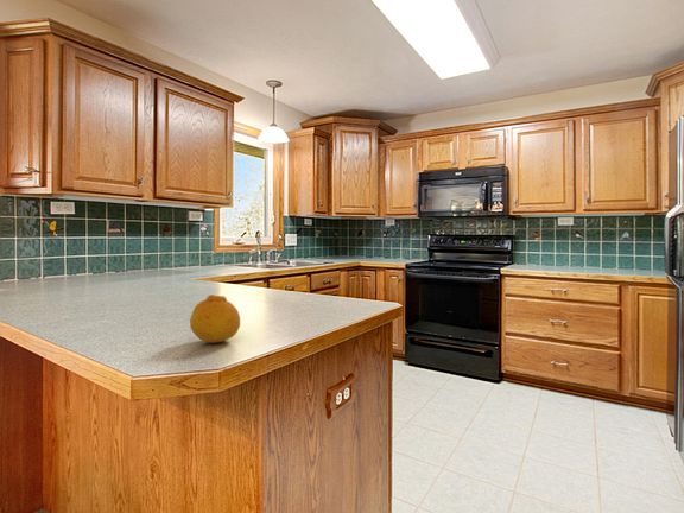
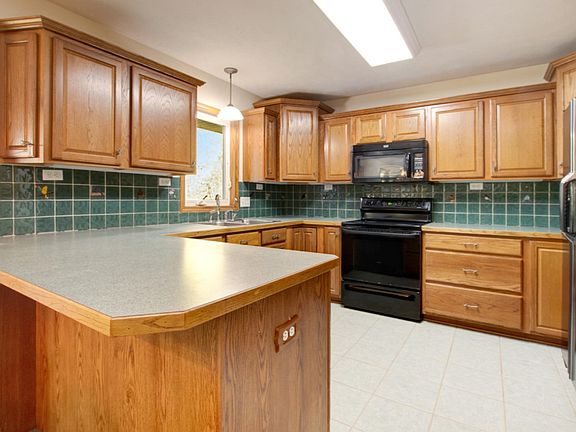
- fruit [189,293,241,344]
